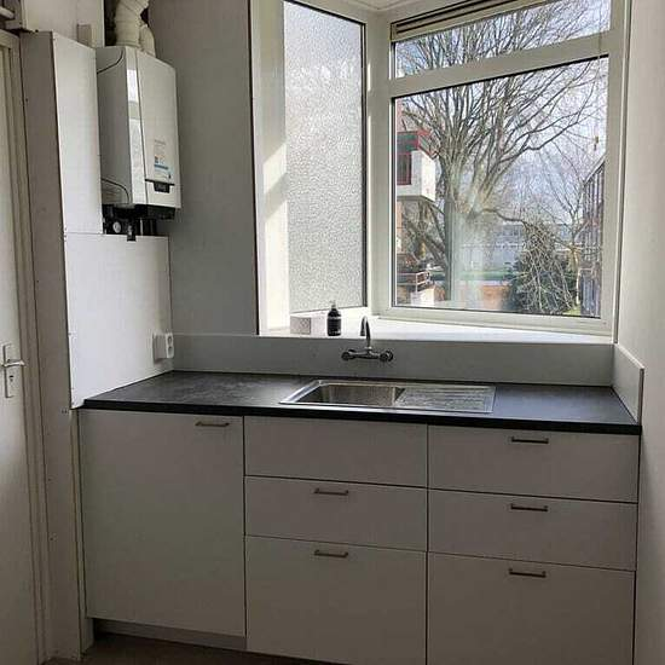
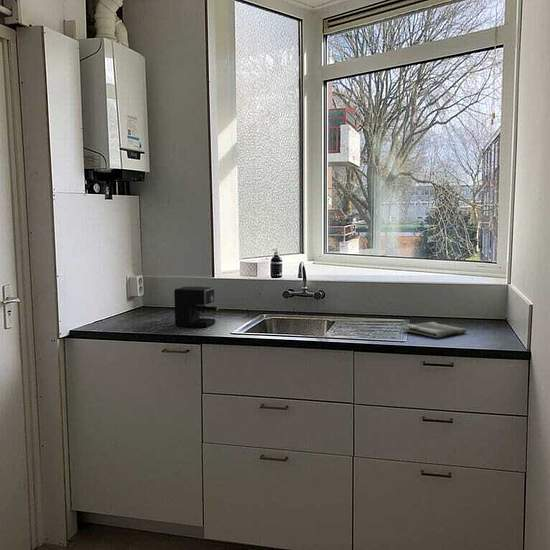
+ dish towel [401,321,467,339]
+ coffee maker [173,286,220,328]
